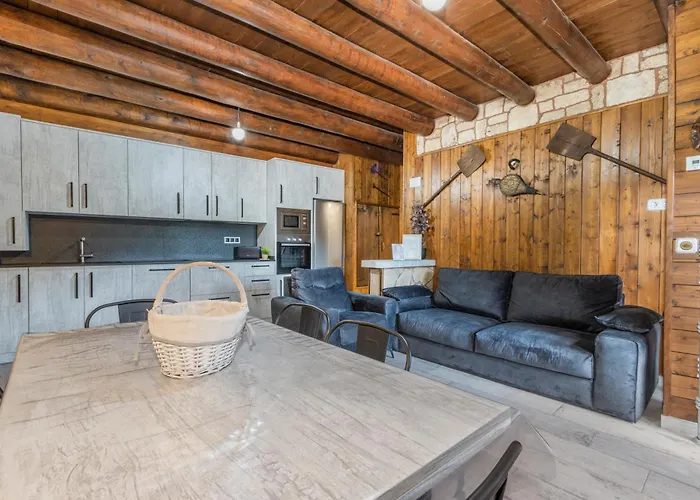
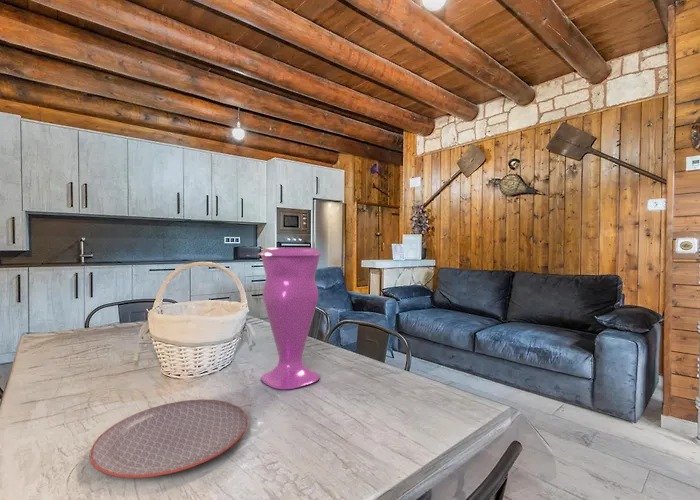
+ vase [256,247,325,390]
+ plate [88,399,248,479]
